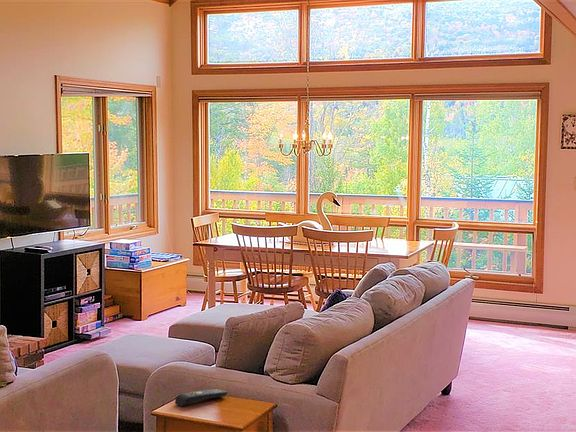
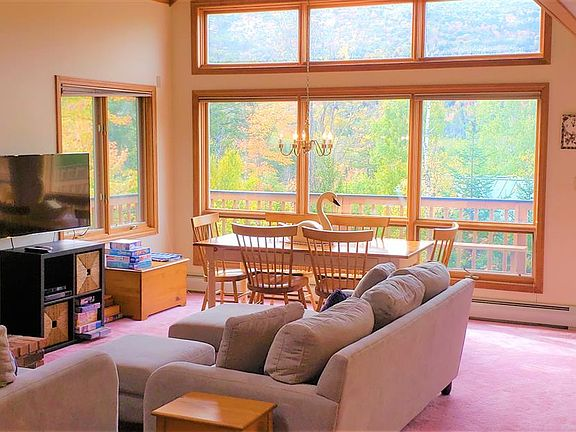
- remote control [174,388,228,407]
